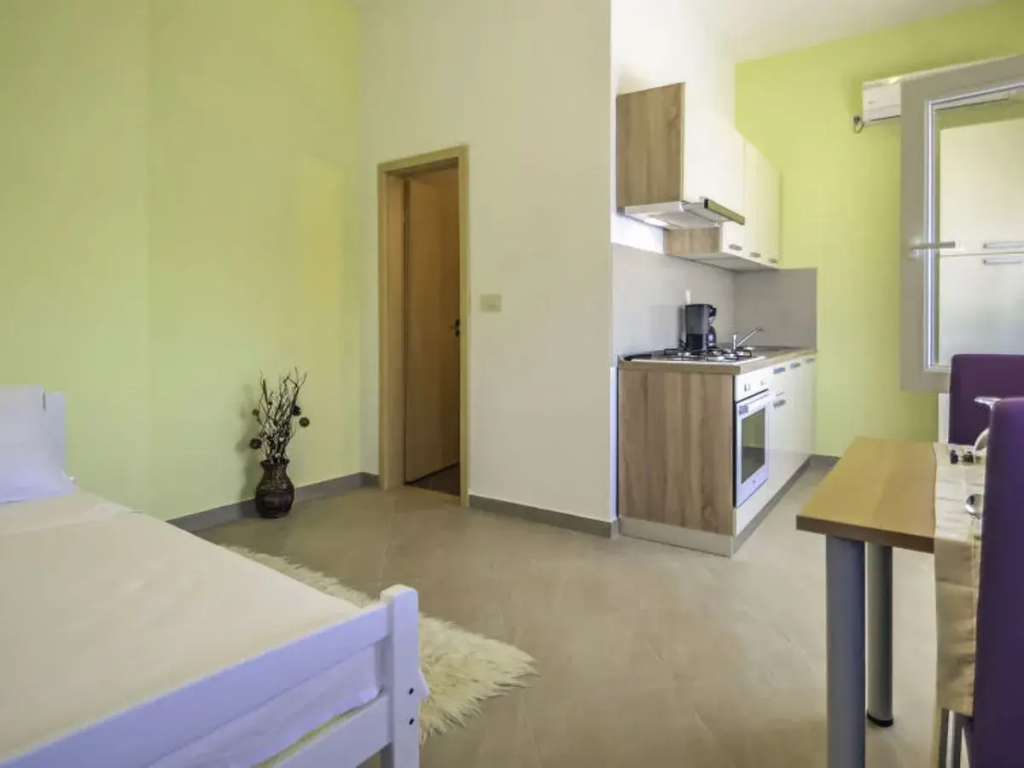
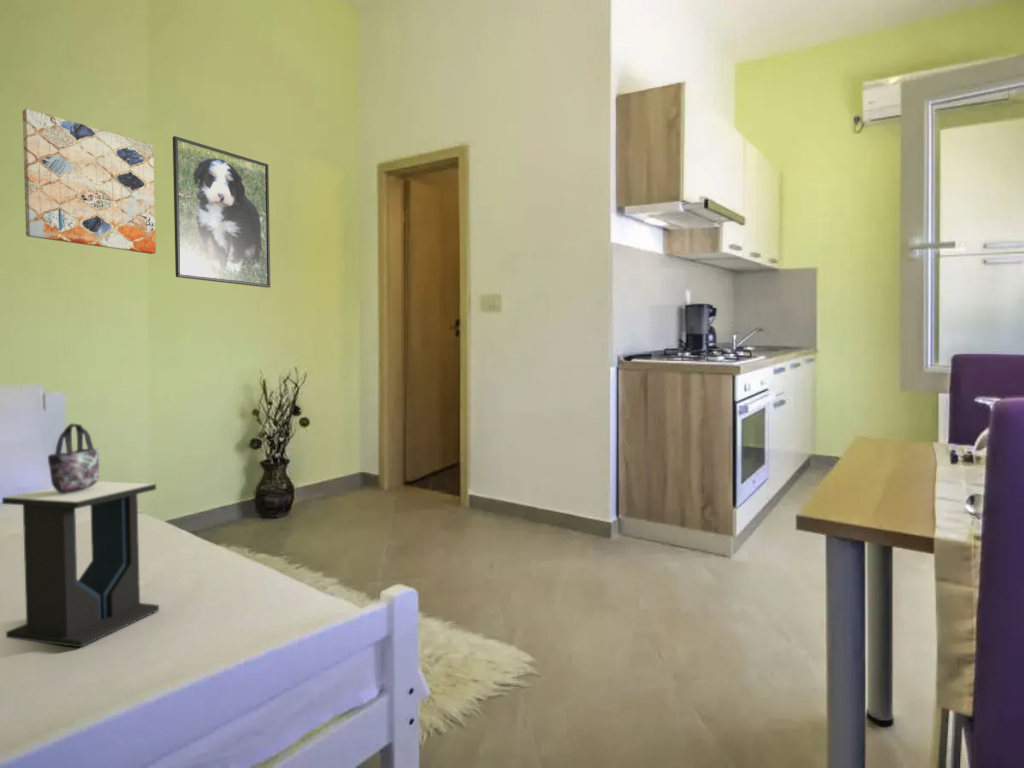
+ wall art [22,108,157,255]
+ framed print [172,135,271,289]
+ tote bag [1,422,160,648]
